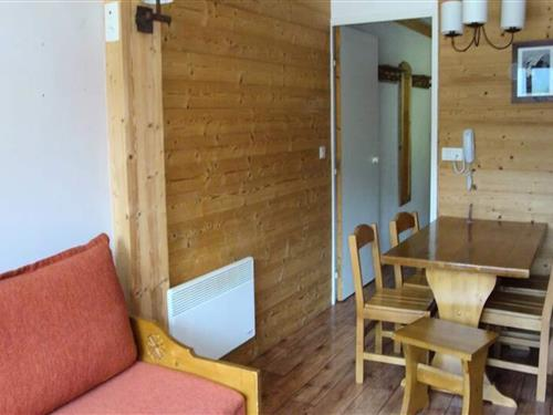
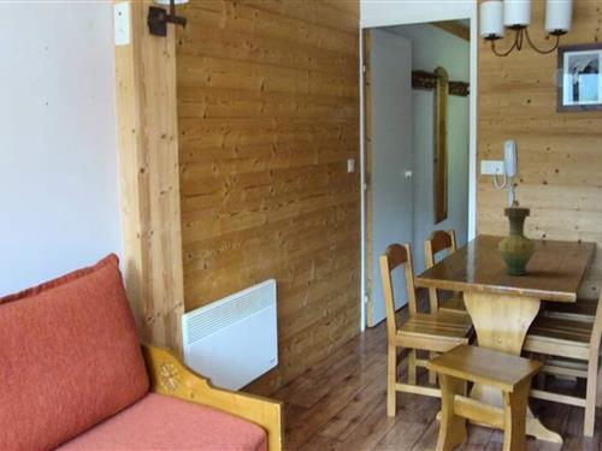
+ vase [497,207,536,277]
